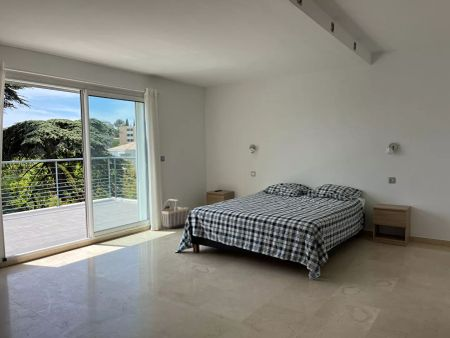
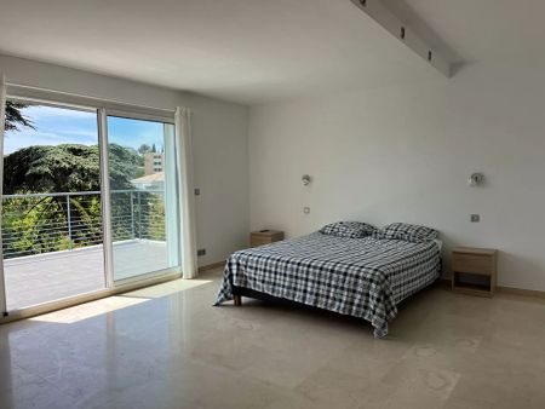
- basket [161,198,190,229]
